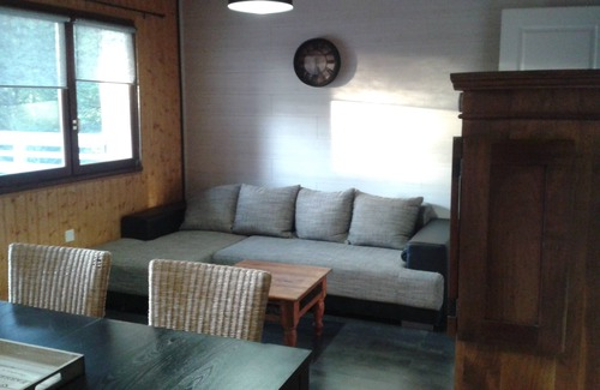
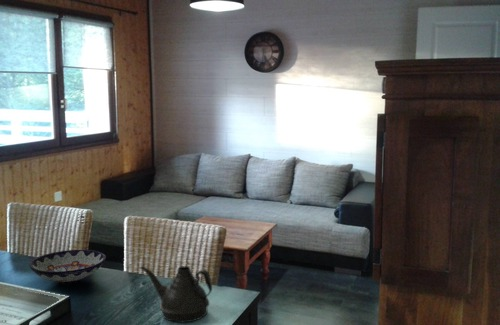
+ teapot [139,265,213,323]
+ bowl [28,249,107,285]
